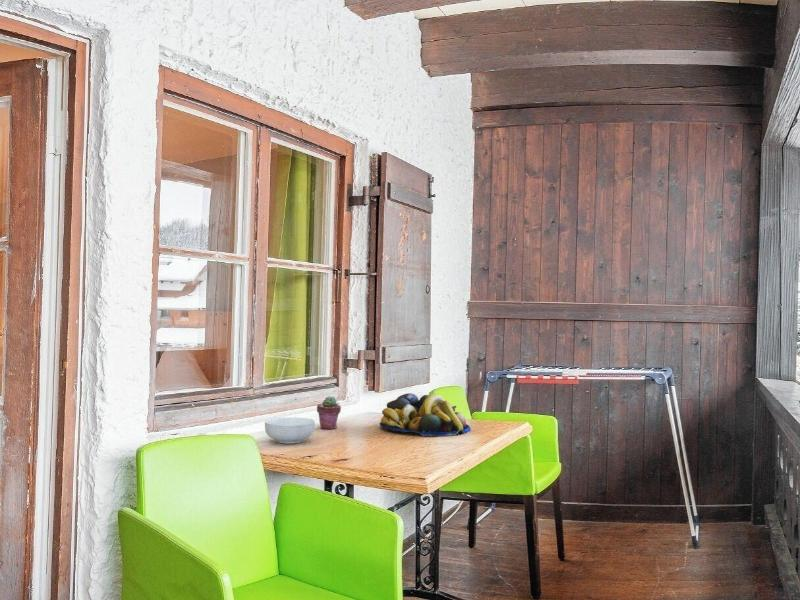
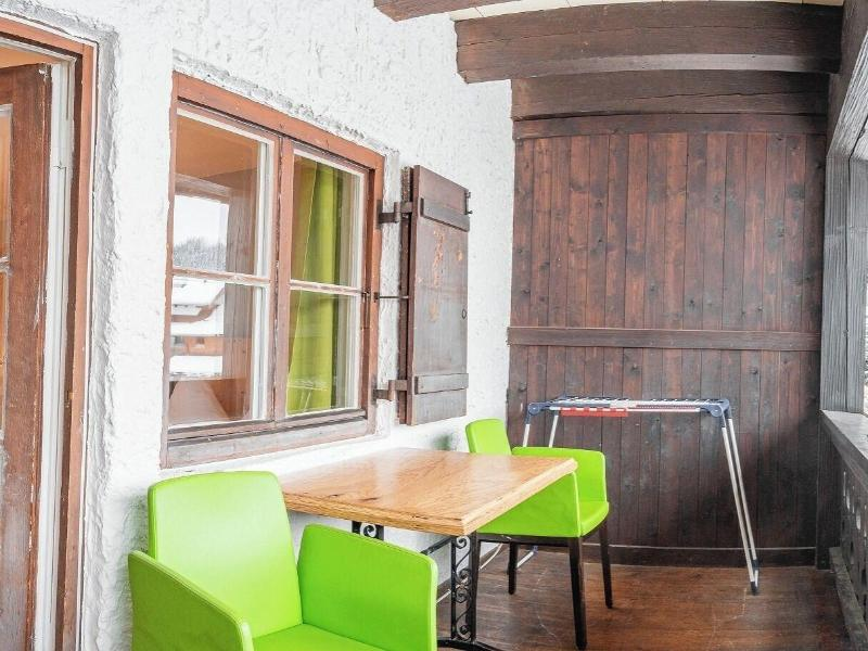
- fruit bowl [379,392,471,437]
- cereal bowl [264,416,316,445]
- potted succulent [316,396,342,430]
